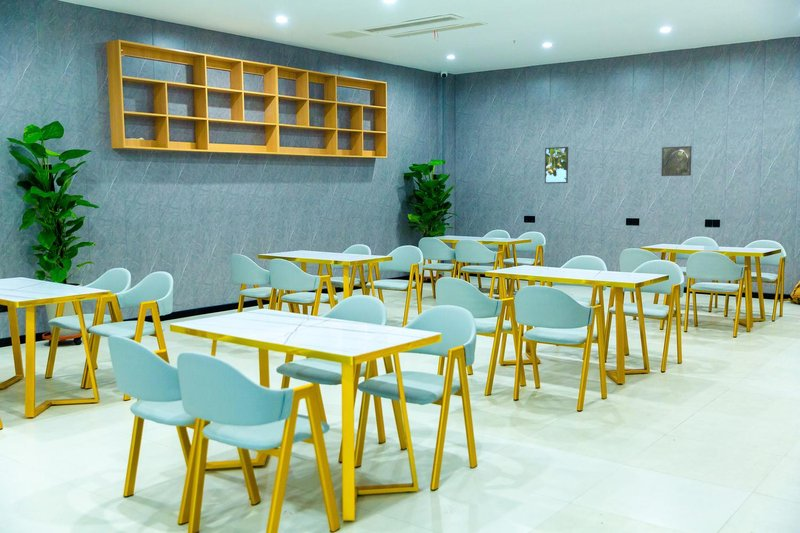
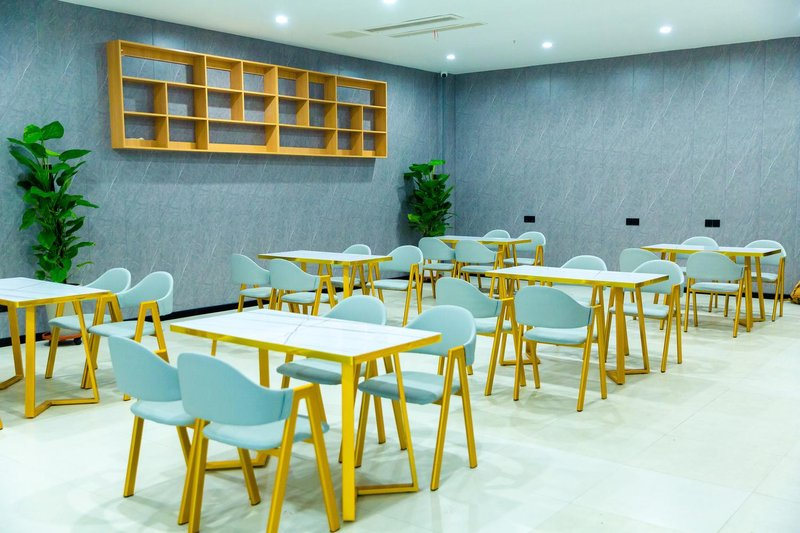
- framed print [660,145,693,177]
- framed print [544,146,569,184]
